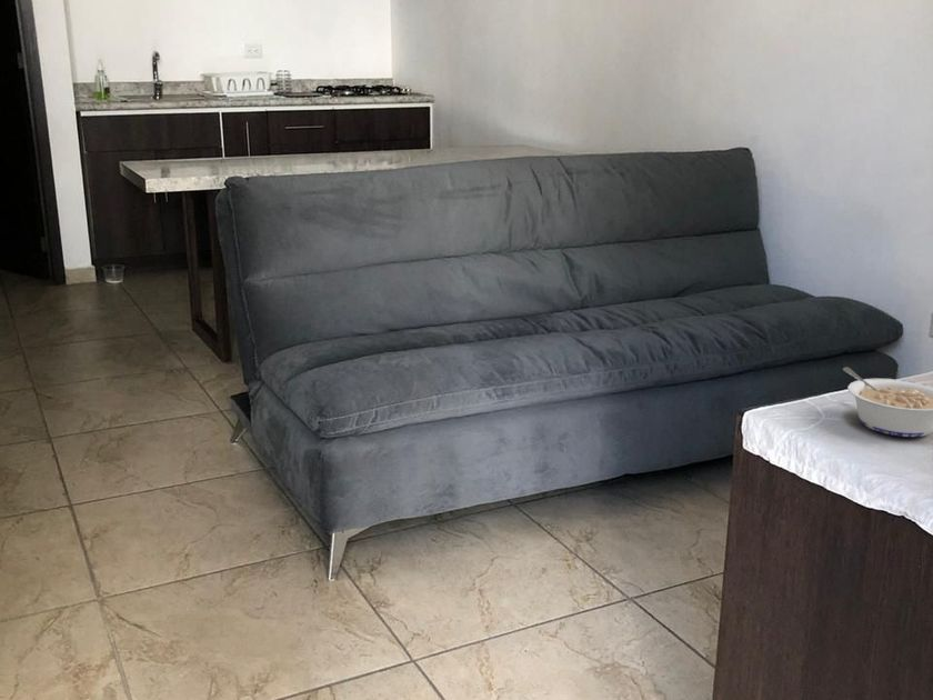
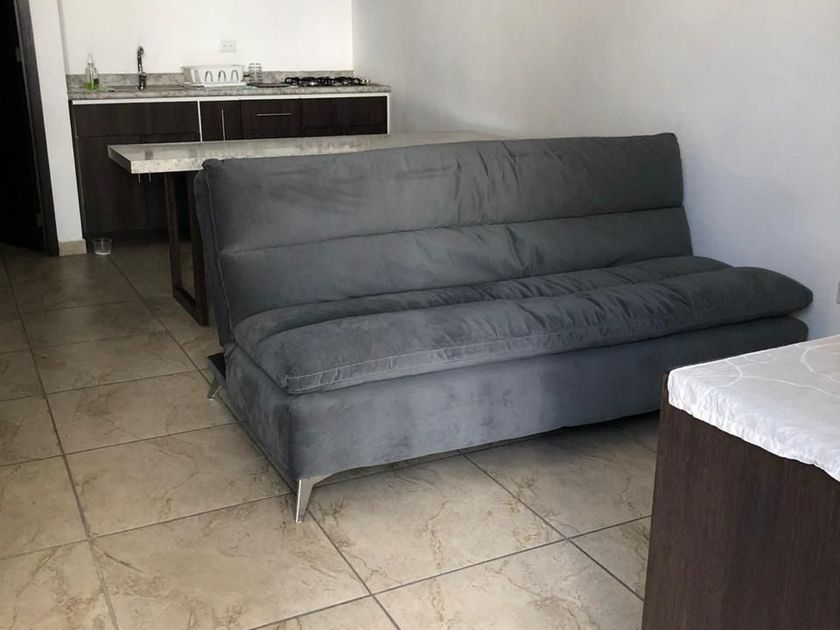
- legume [842,366,933,438]
